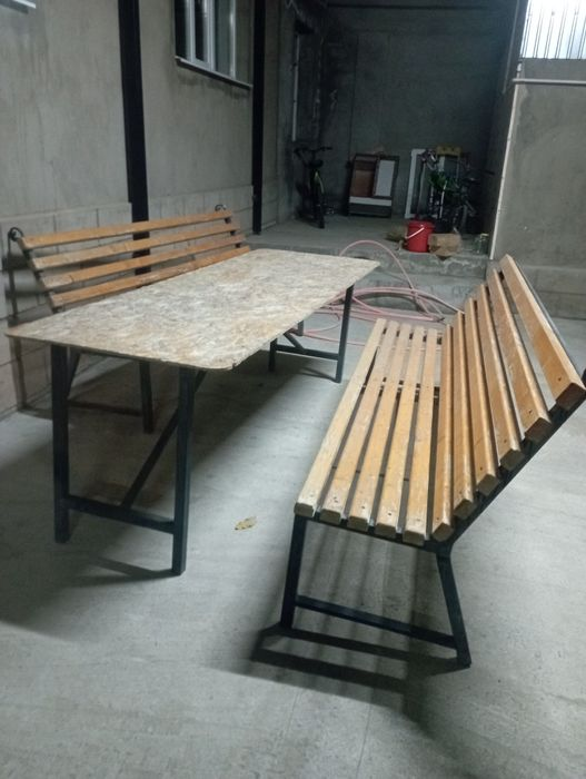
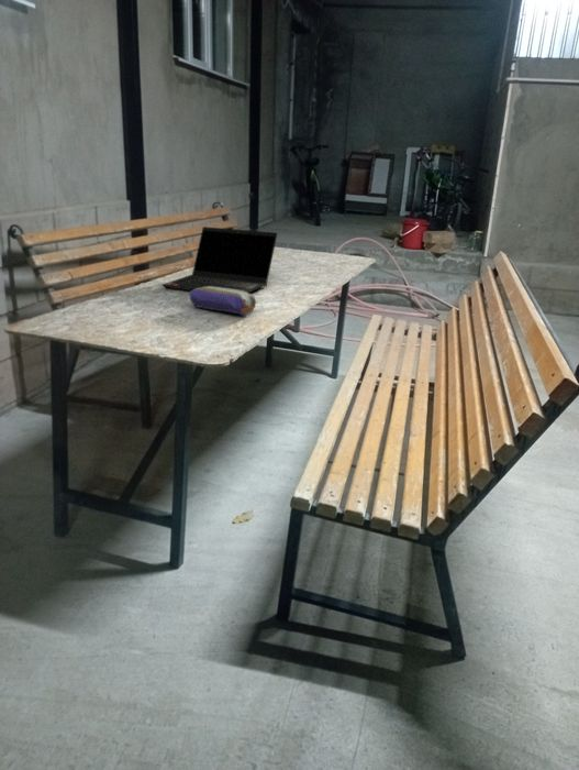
+ pencil case [189,286,257,316]
+ laptop computer [160,226,278,294]
